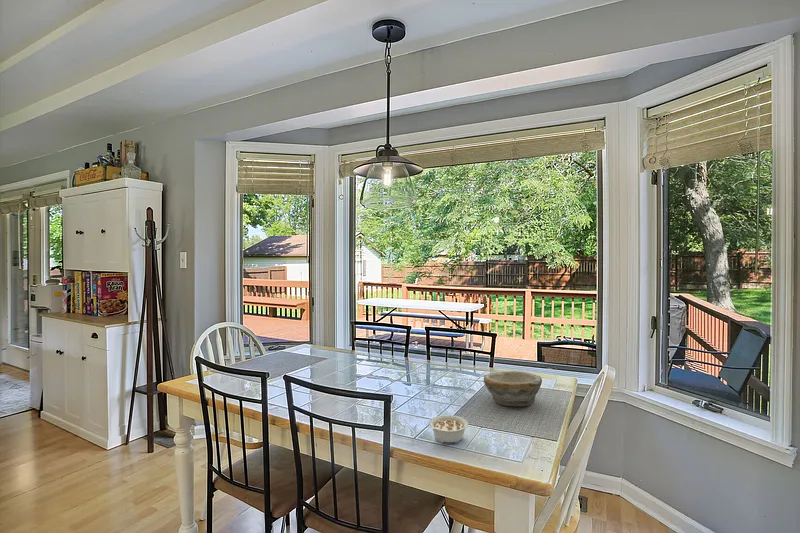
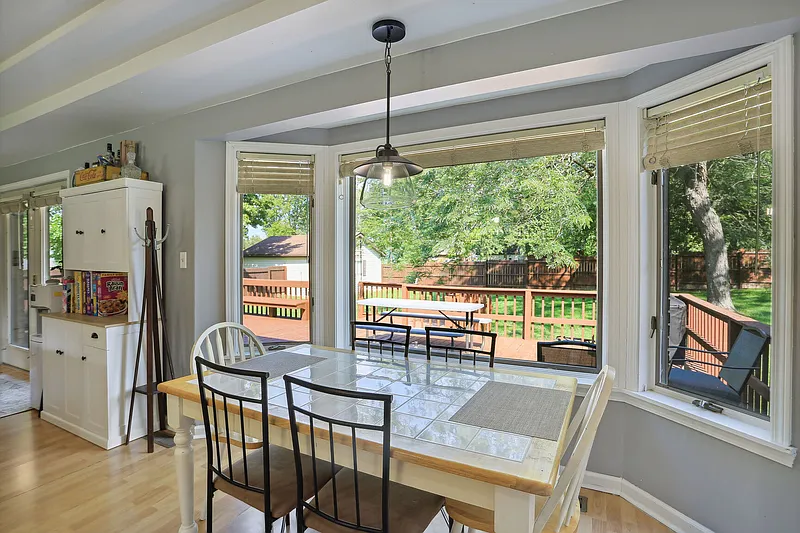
- legume [427,414,469,445]
- bowl [483,370,543,407]
